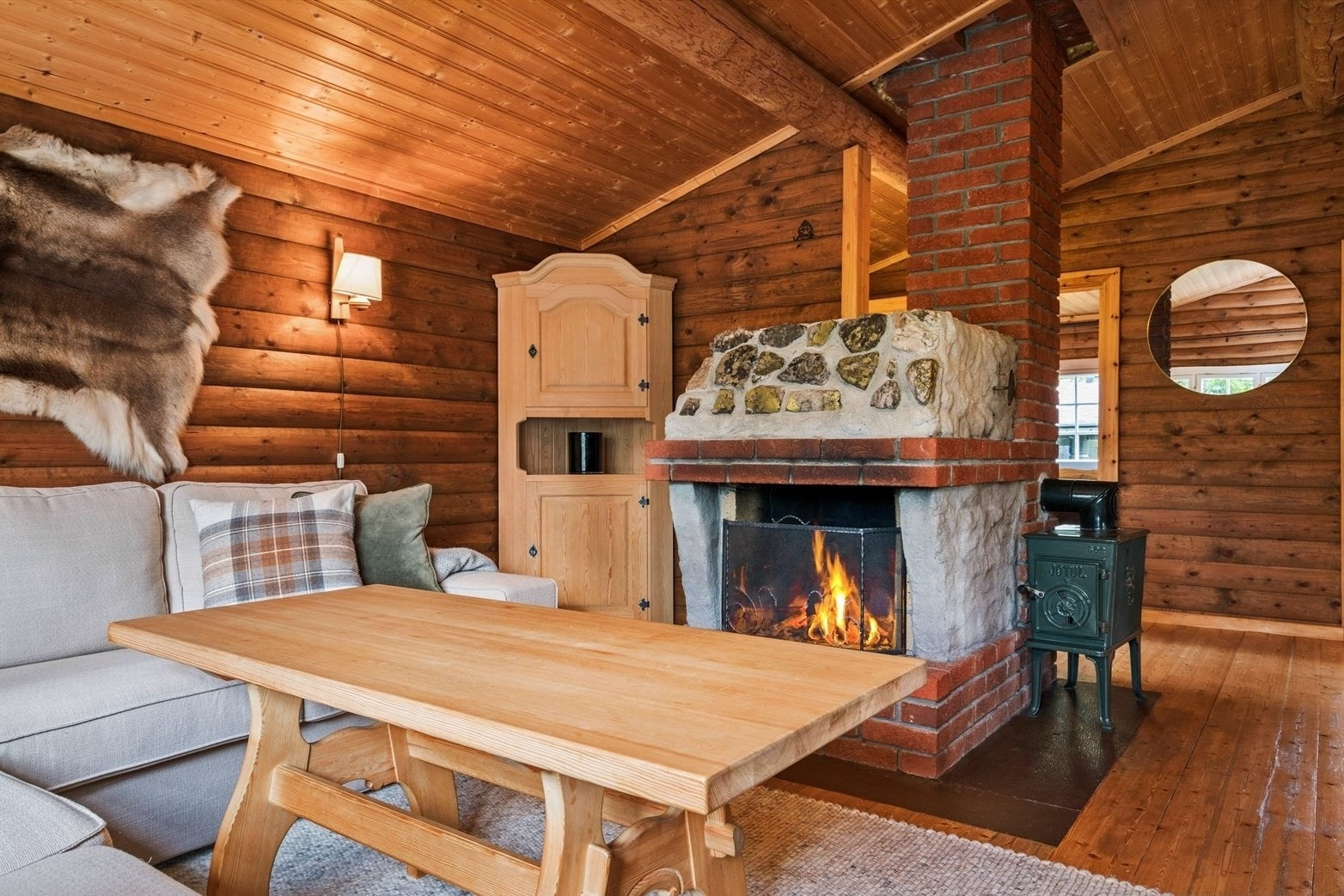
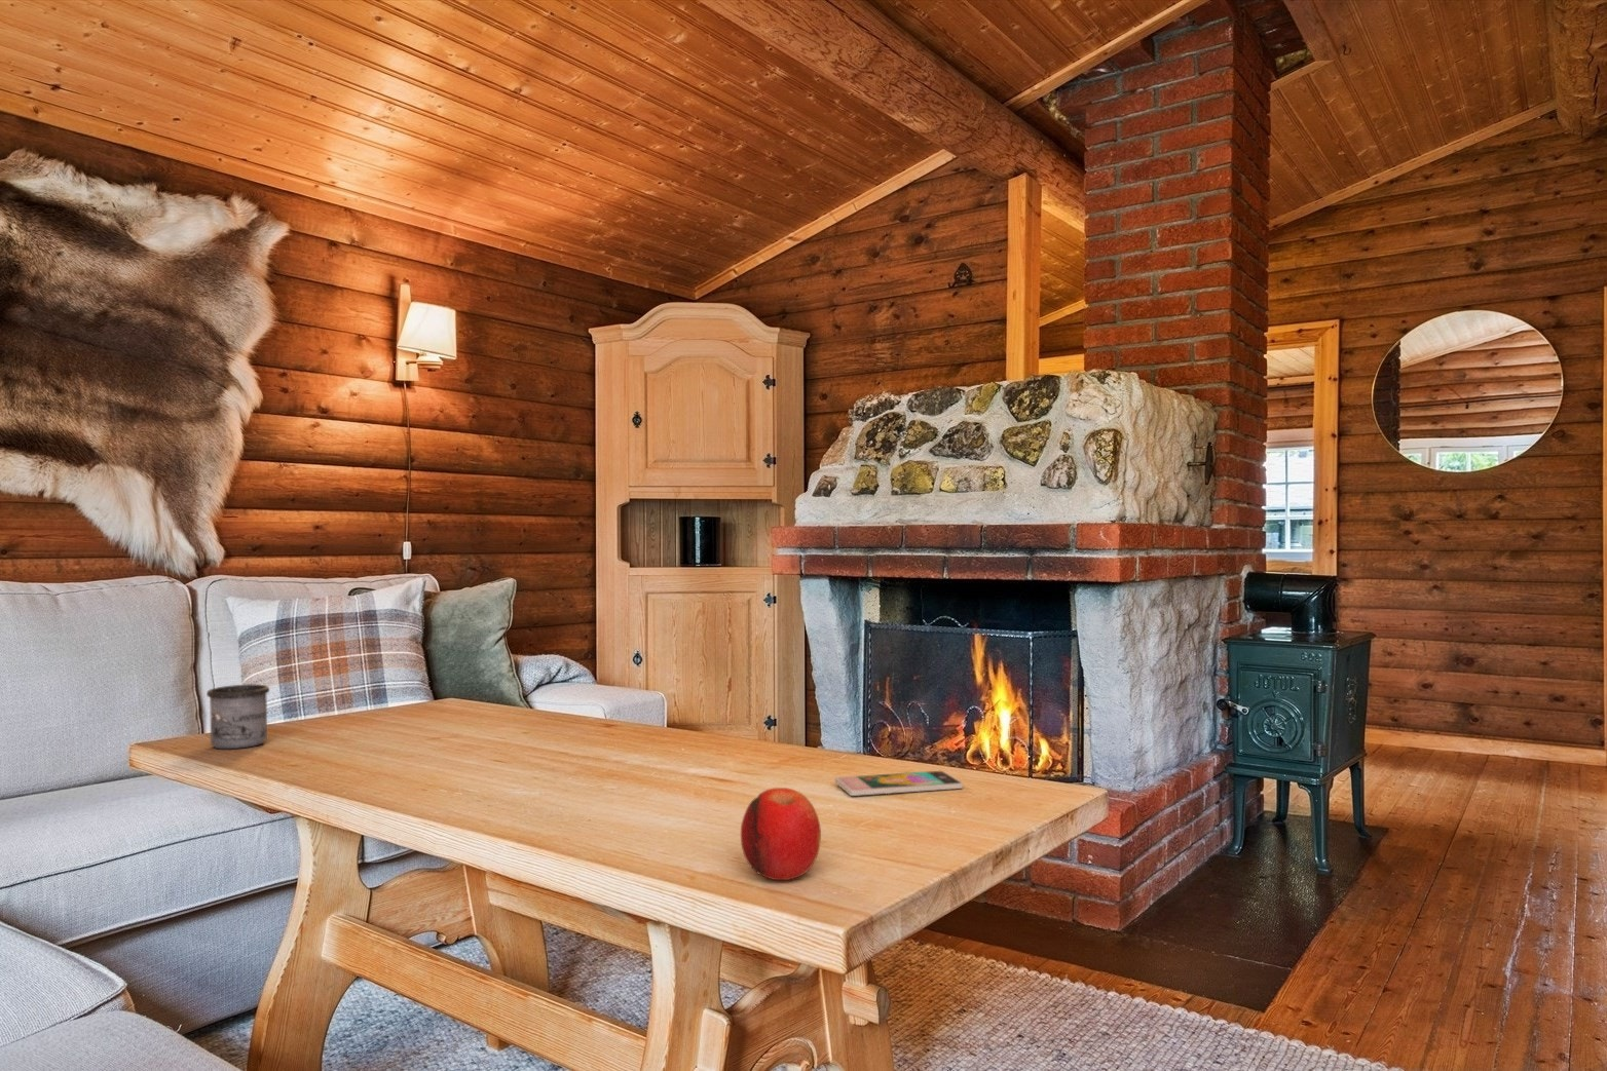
+ fruit [740,787,821,881]
+ mug [206,684,270,749]
+ smartphone [835,770,964,797]
